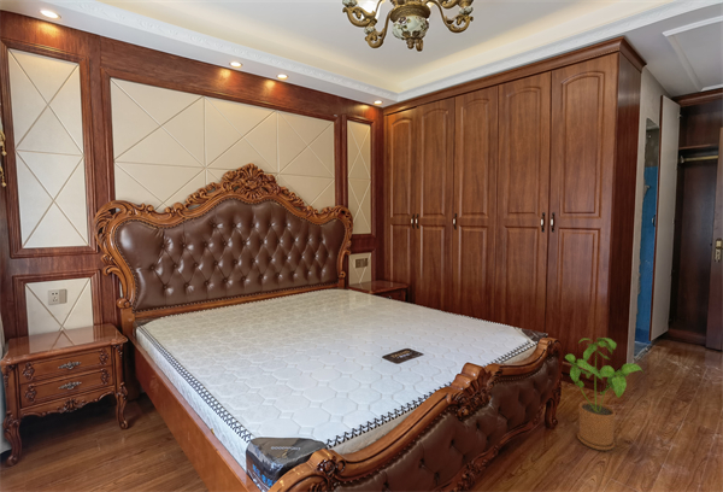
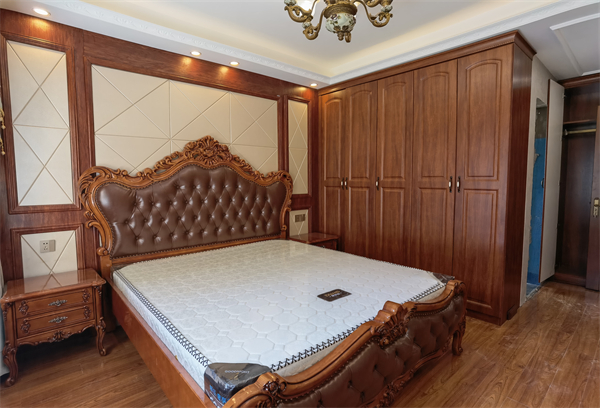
- house plant [564,336,645,451]
